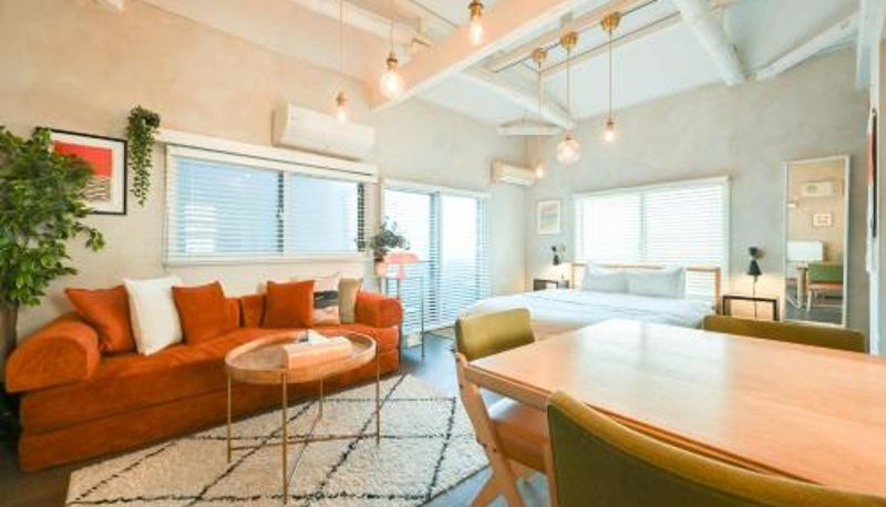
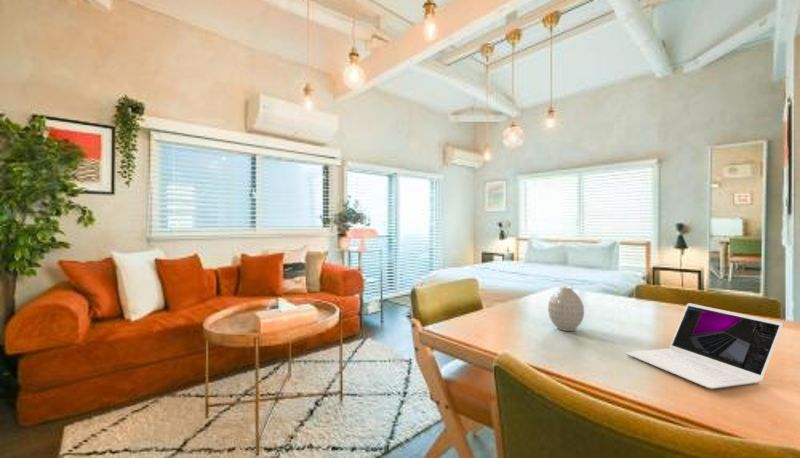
+ vase [547,285,585,332]
+ laptop [626,302,784,390]
